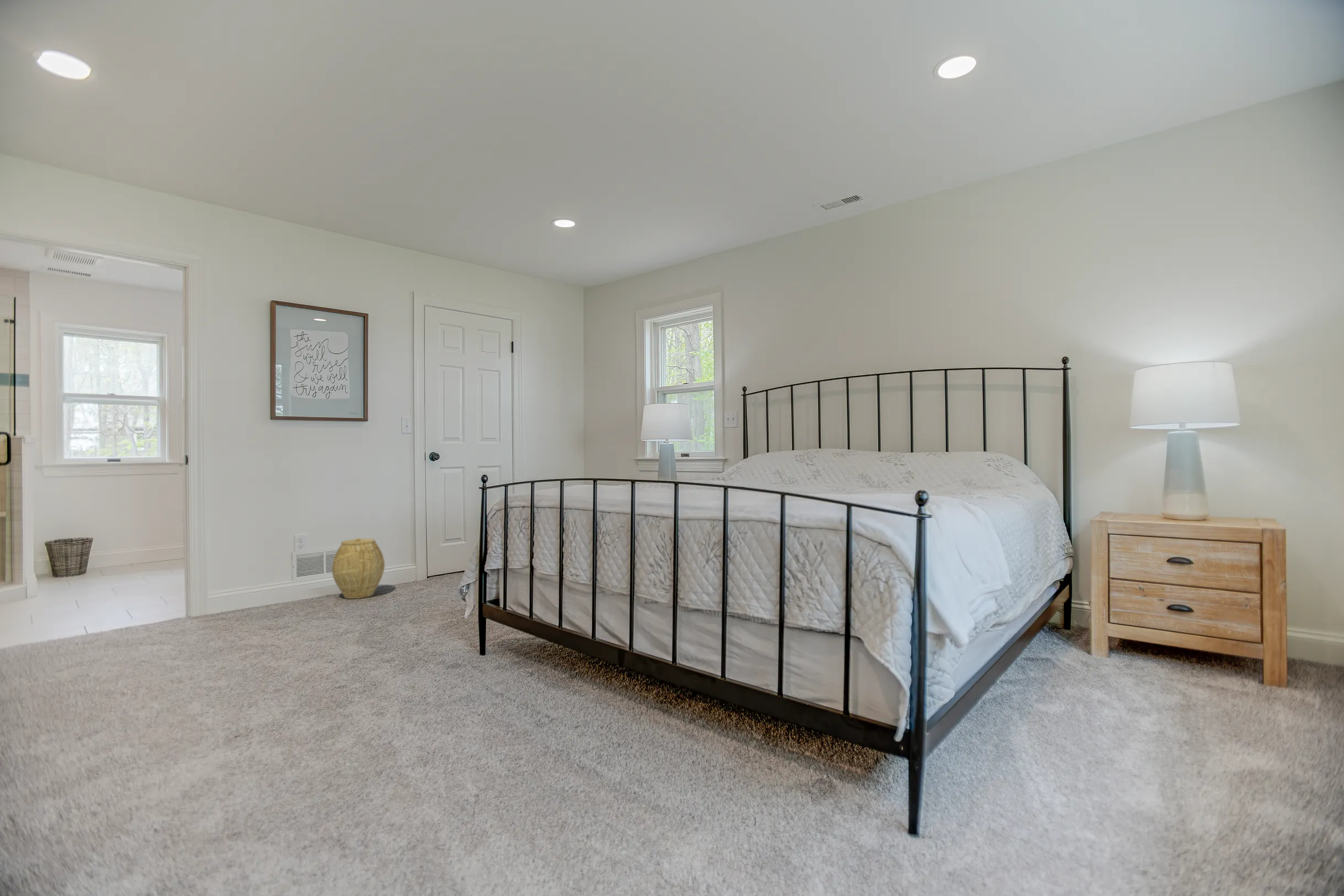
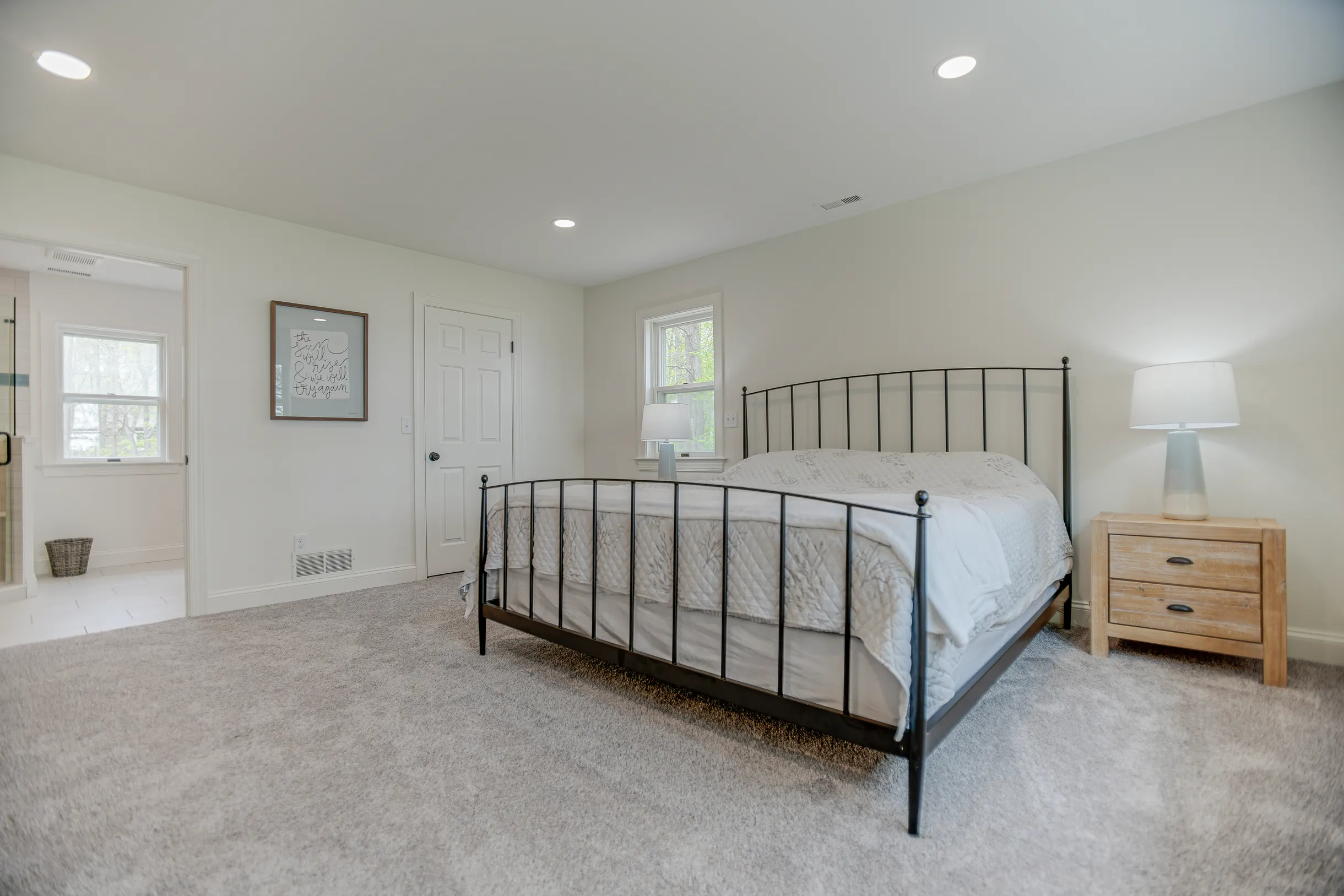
- woven basket [331,537,385,599]
